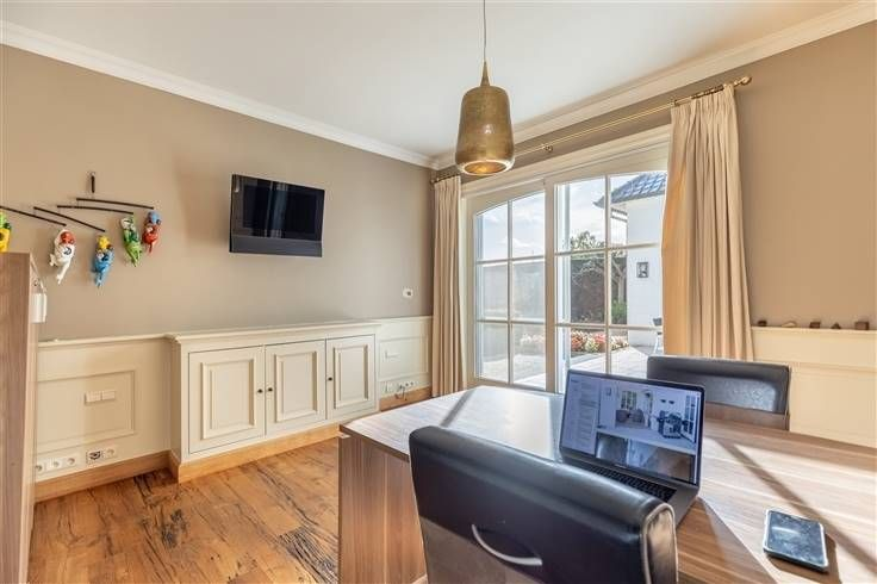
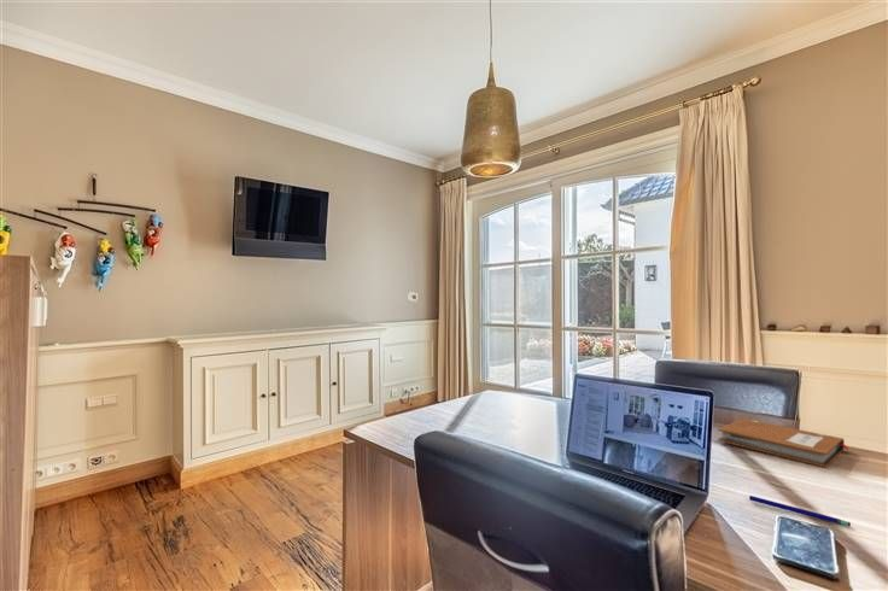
+ notebook [717,417,849,468]
+ pen [748,495,852,528]
